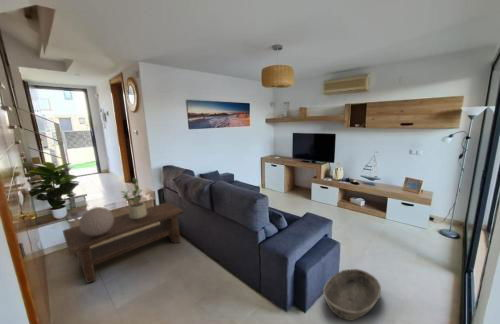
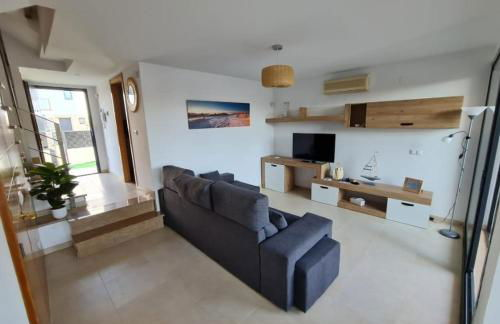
- basket [322,268,382,322]
- potted plant [119,177,147,219]
- decorative sphere [78,206,114,236]
- coffee table [62,201,185,284]
